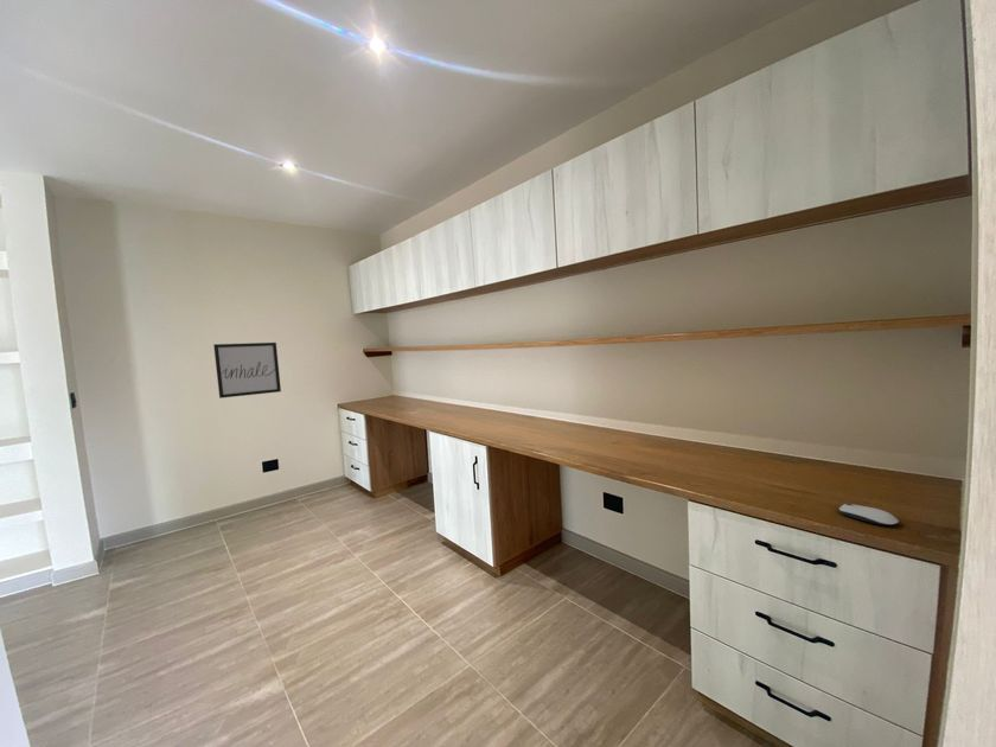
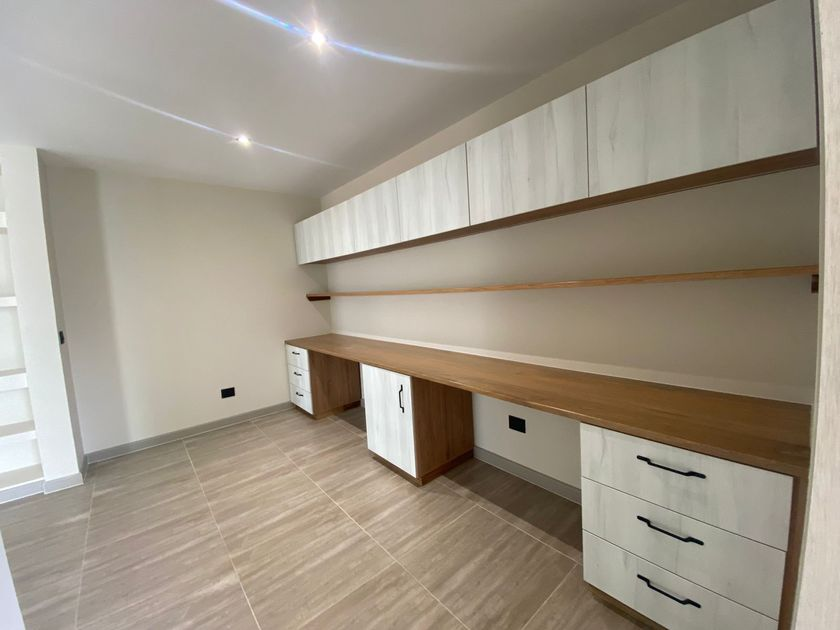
- wall art [212,341,282,400]
- computer mouse [837,503,900,526]
